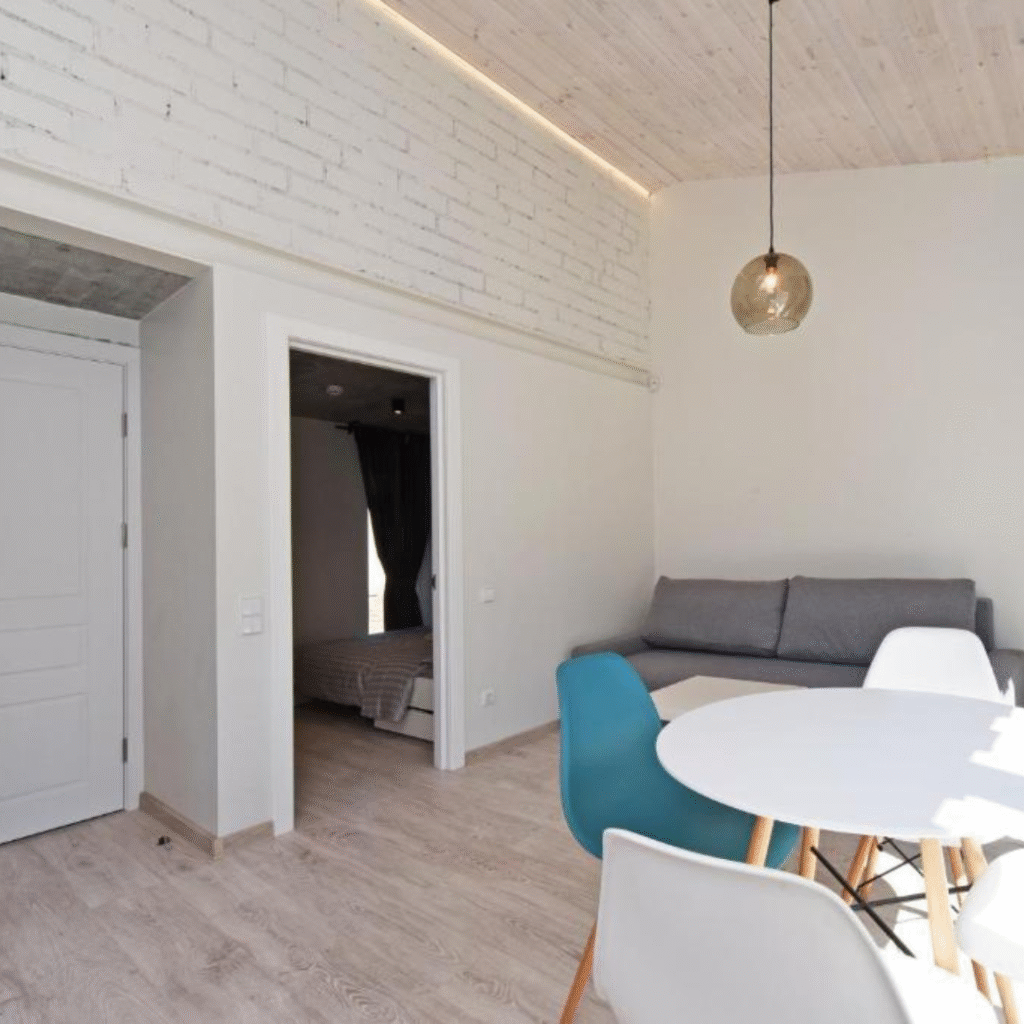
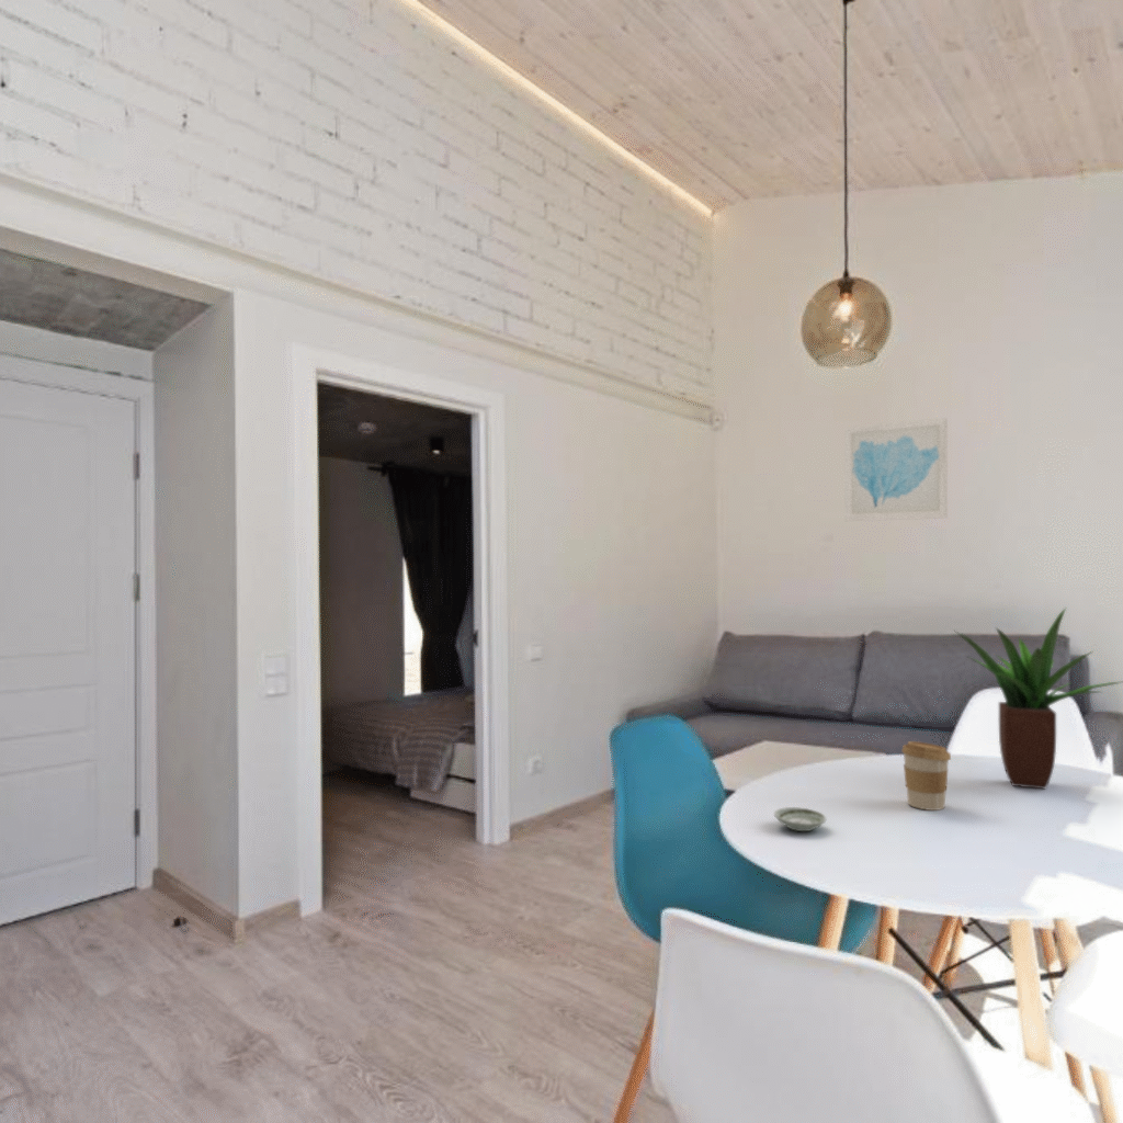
+ potted plant [954,606,1123,790]
+ wall art [843,417,949,522]
+ coffee cup [900,740,952,812]
+ saucer [773,806,827,832]
